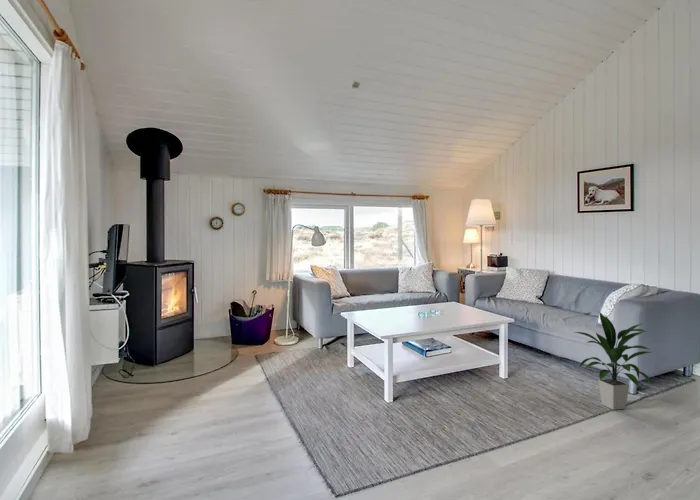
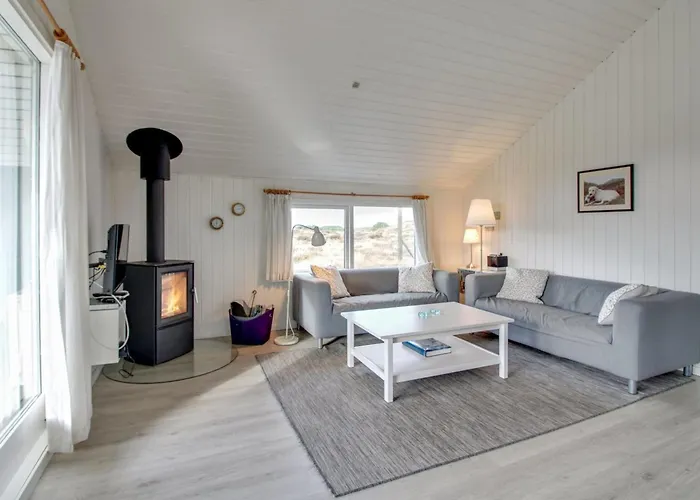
- indoor plant [574,311,653,411]
